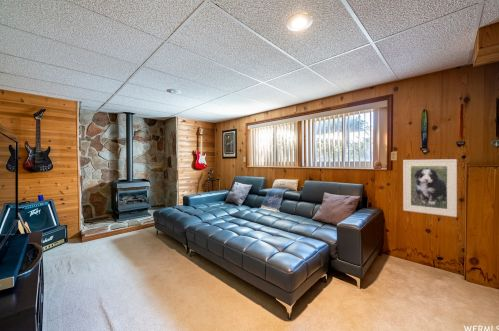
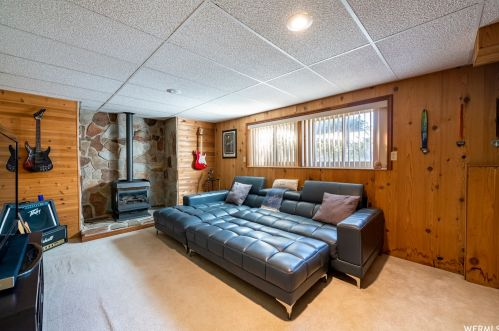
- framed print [402,158,458,218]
